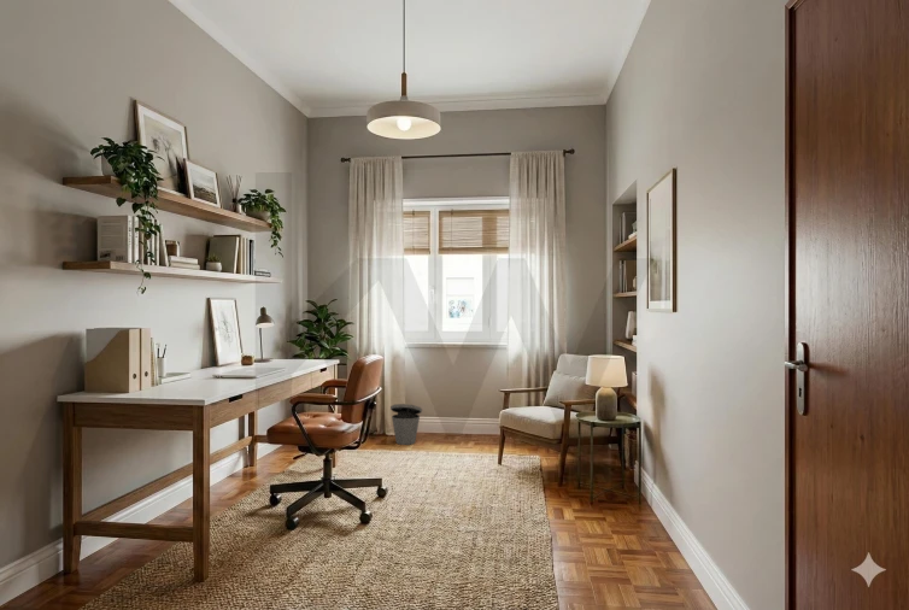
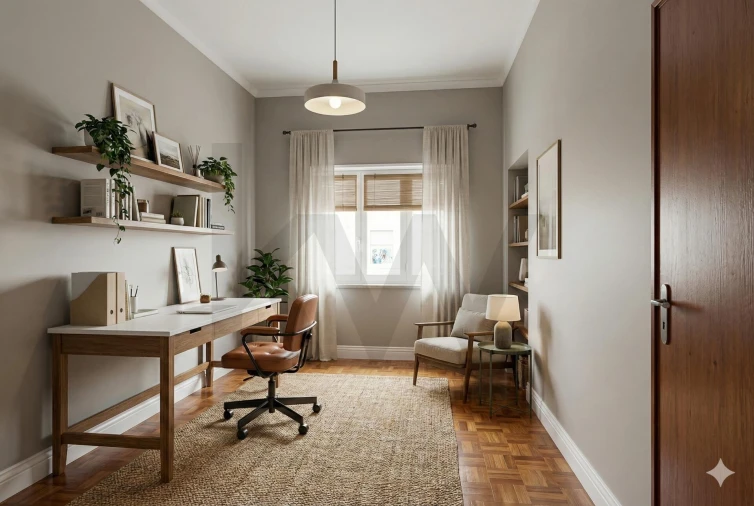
- trash can [389,403,423,446]
